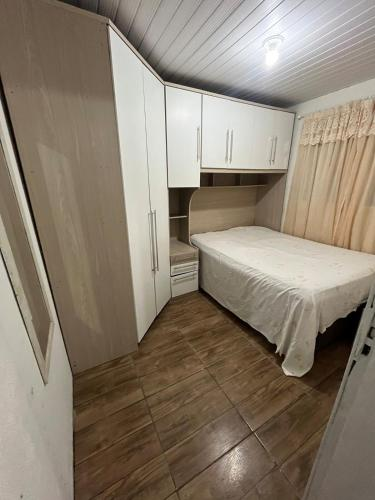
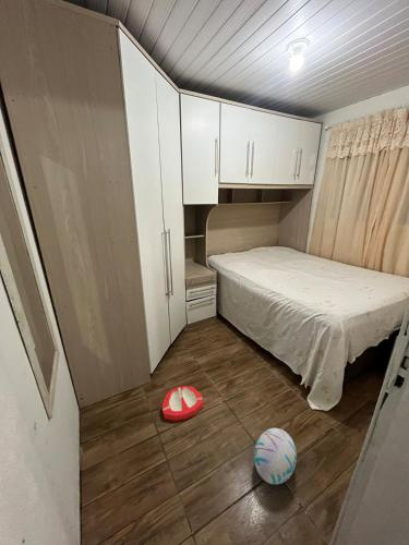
+ ball [253,427,298,485]
+ ashtray [161,385,204,422]
